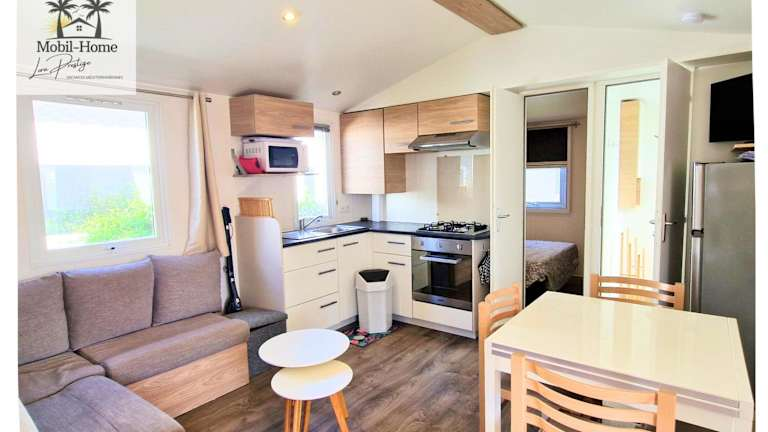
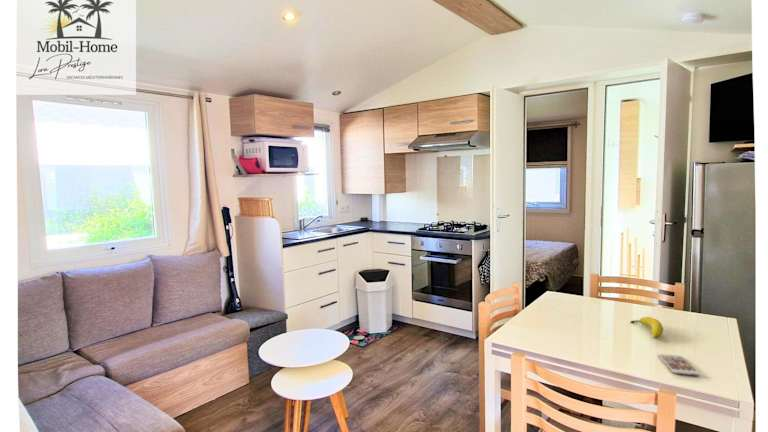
+ smartphone [657,353,701,376]
+ fruit [630,316,664,340]
